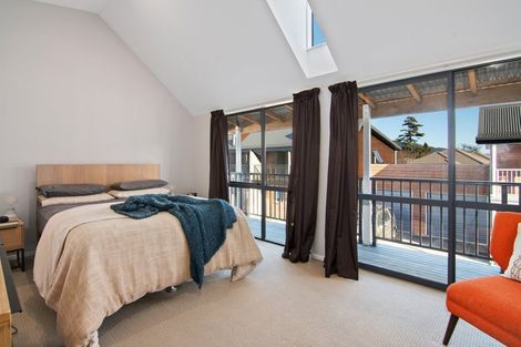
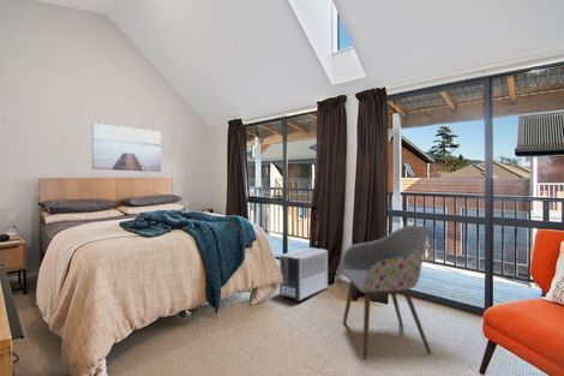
+ air purifier [278,246,329,303]
+ chair [341,225,432,360]
+ wall art [91,123,162,173]
